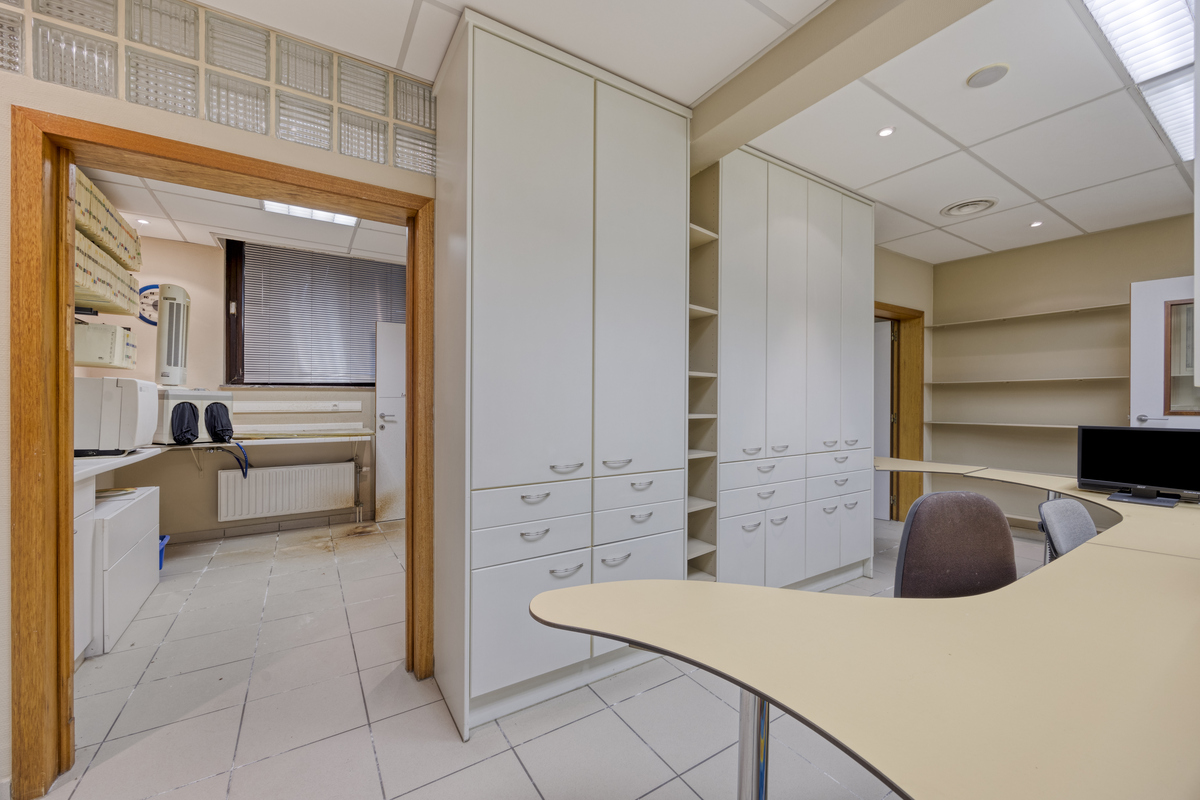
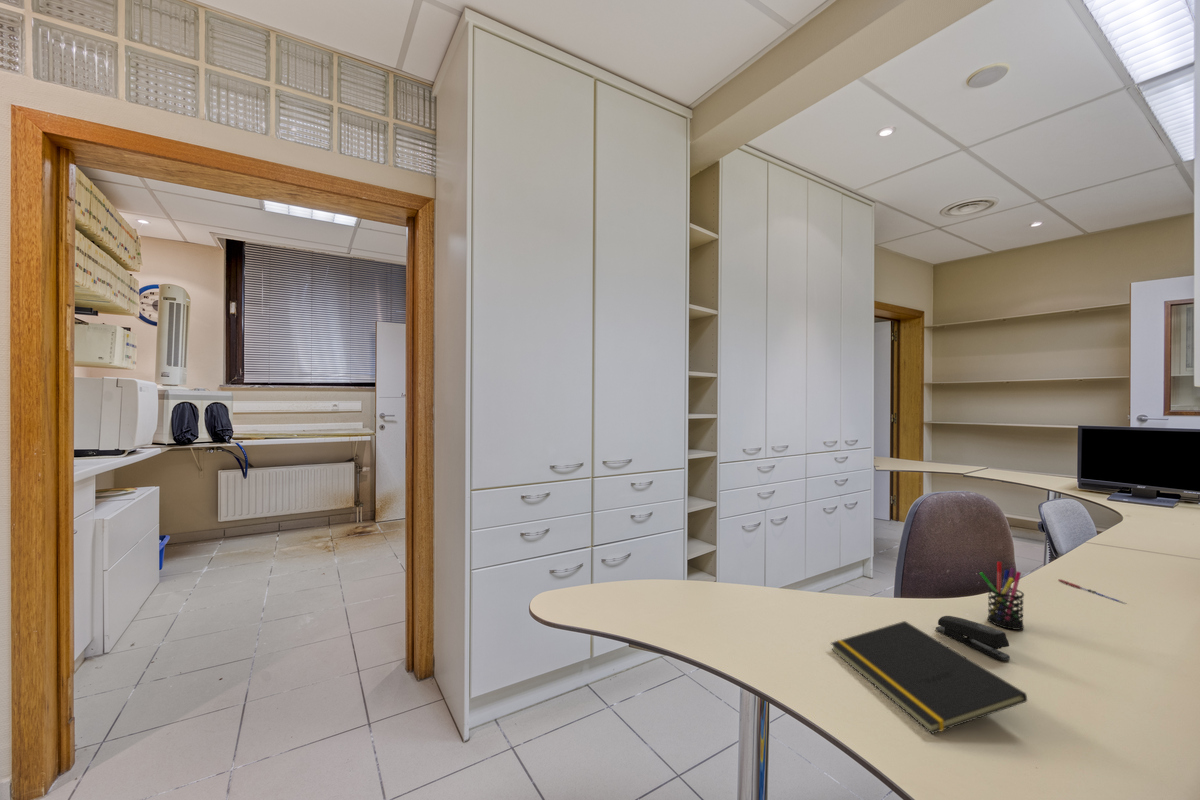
+ pen [1057,578,1127,605]
+ notepad [830,620,1028,735]
+ pen holder [978,561,1025,631]
+ stapler [935,615,1011,661]
